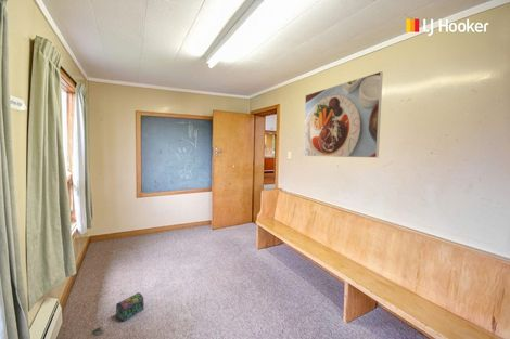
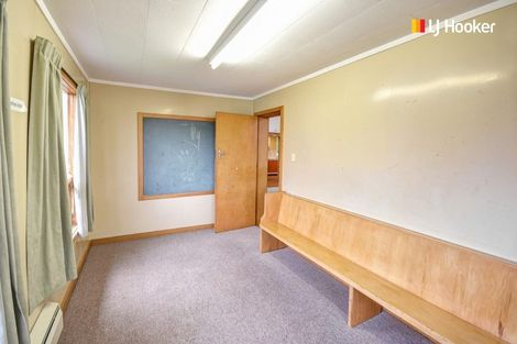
- treasure chest [91,291,144,339]
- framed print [303,70,384,158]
